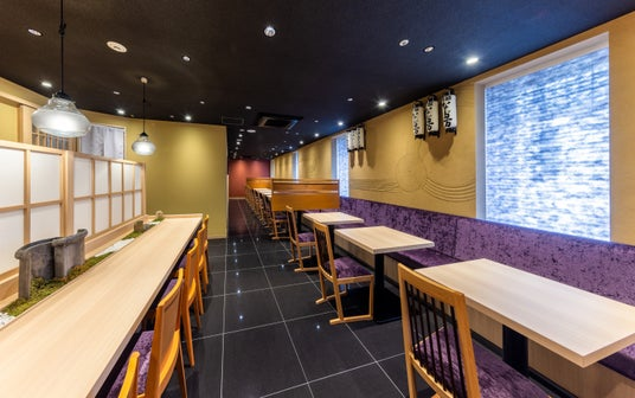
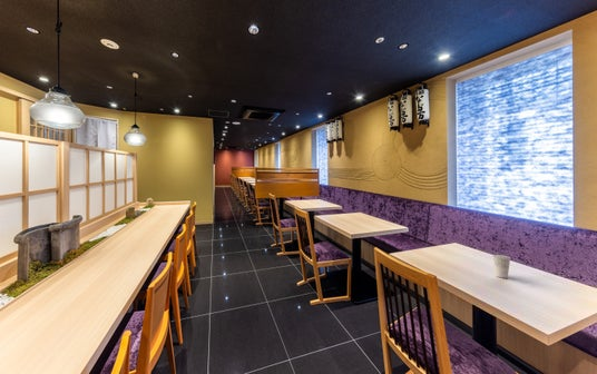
+ cup [491,254,512,279]
